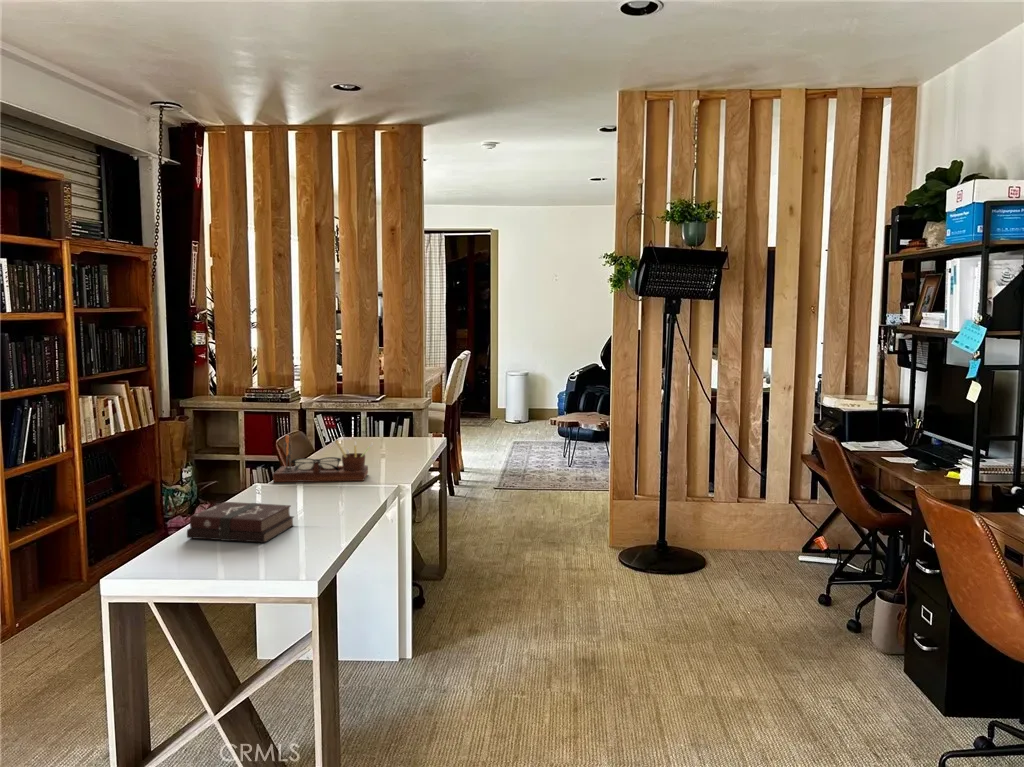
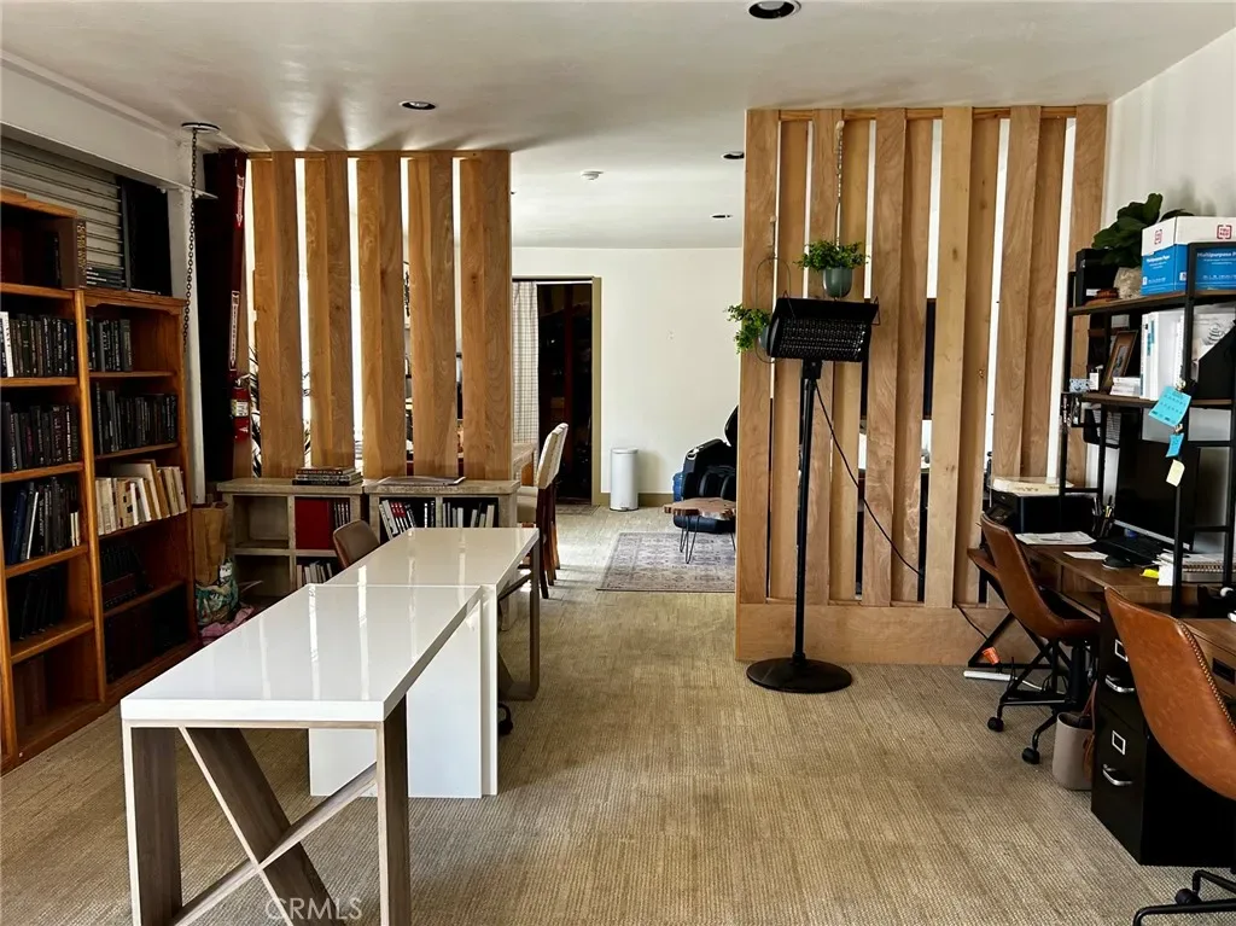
- hardback book [186,501,295,544]
- desk organizer [272,434,374,483]
